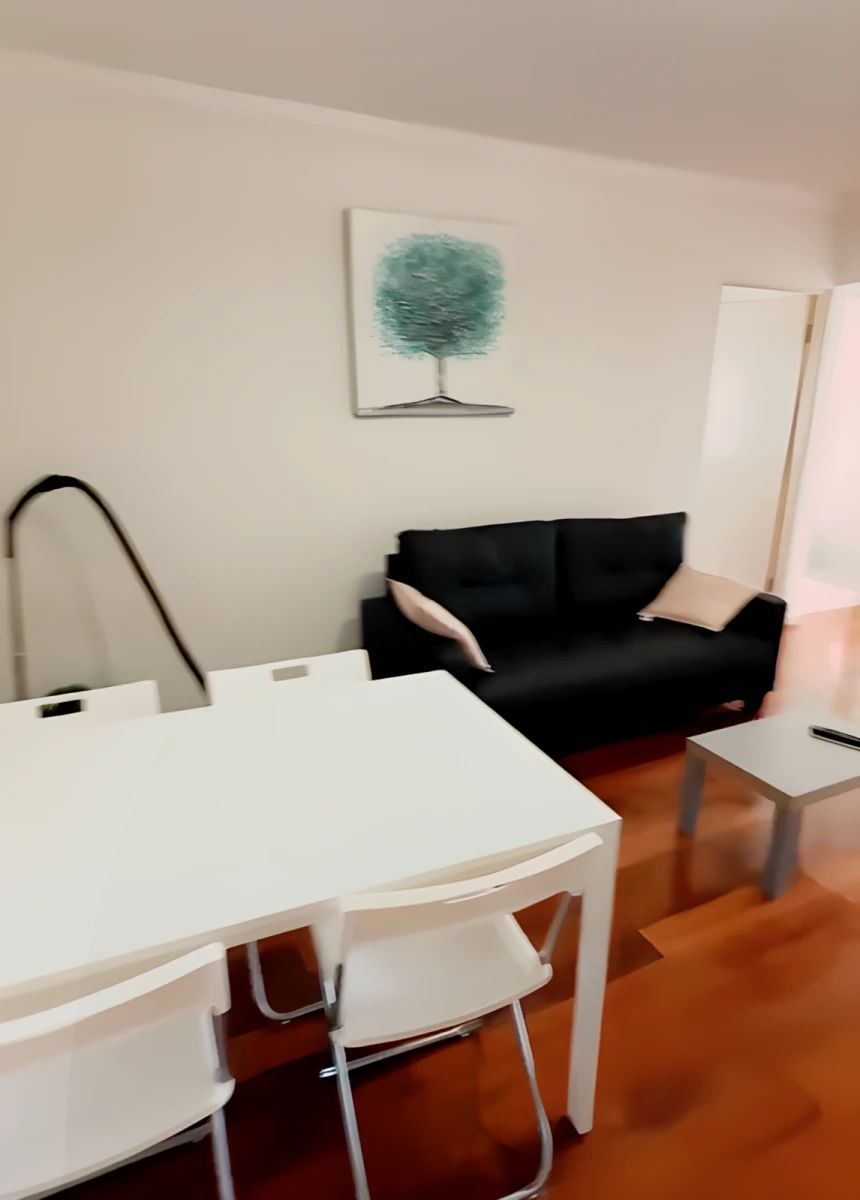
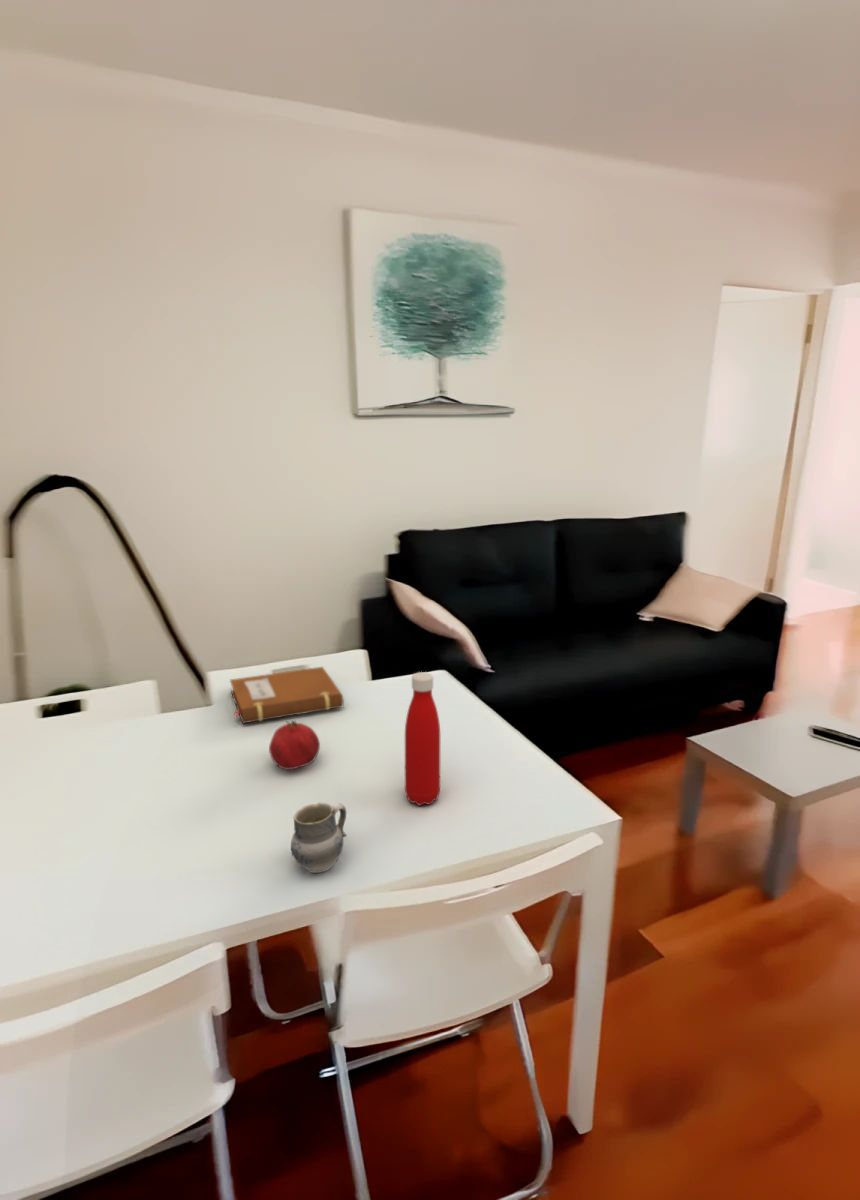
+ notebook [229,666,344,724]
+ cup [290,801,348,874]
+ bottle [404,671,441,806]
+ fruit [268,719,321,771]
